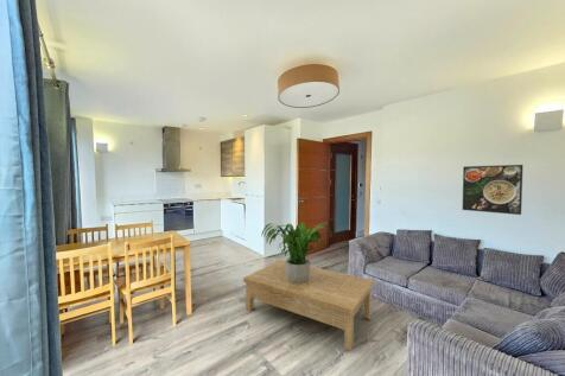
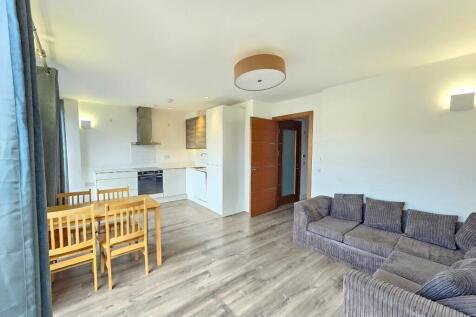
- coffee table [242,259,376,351]
- potted plant [260,222,334,283]
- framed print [462,164,525,216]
